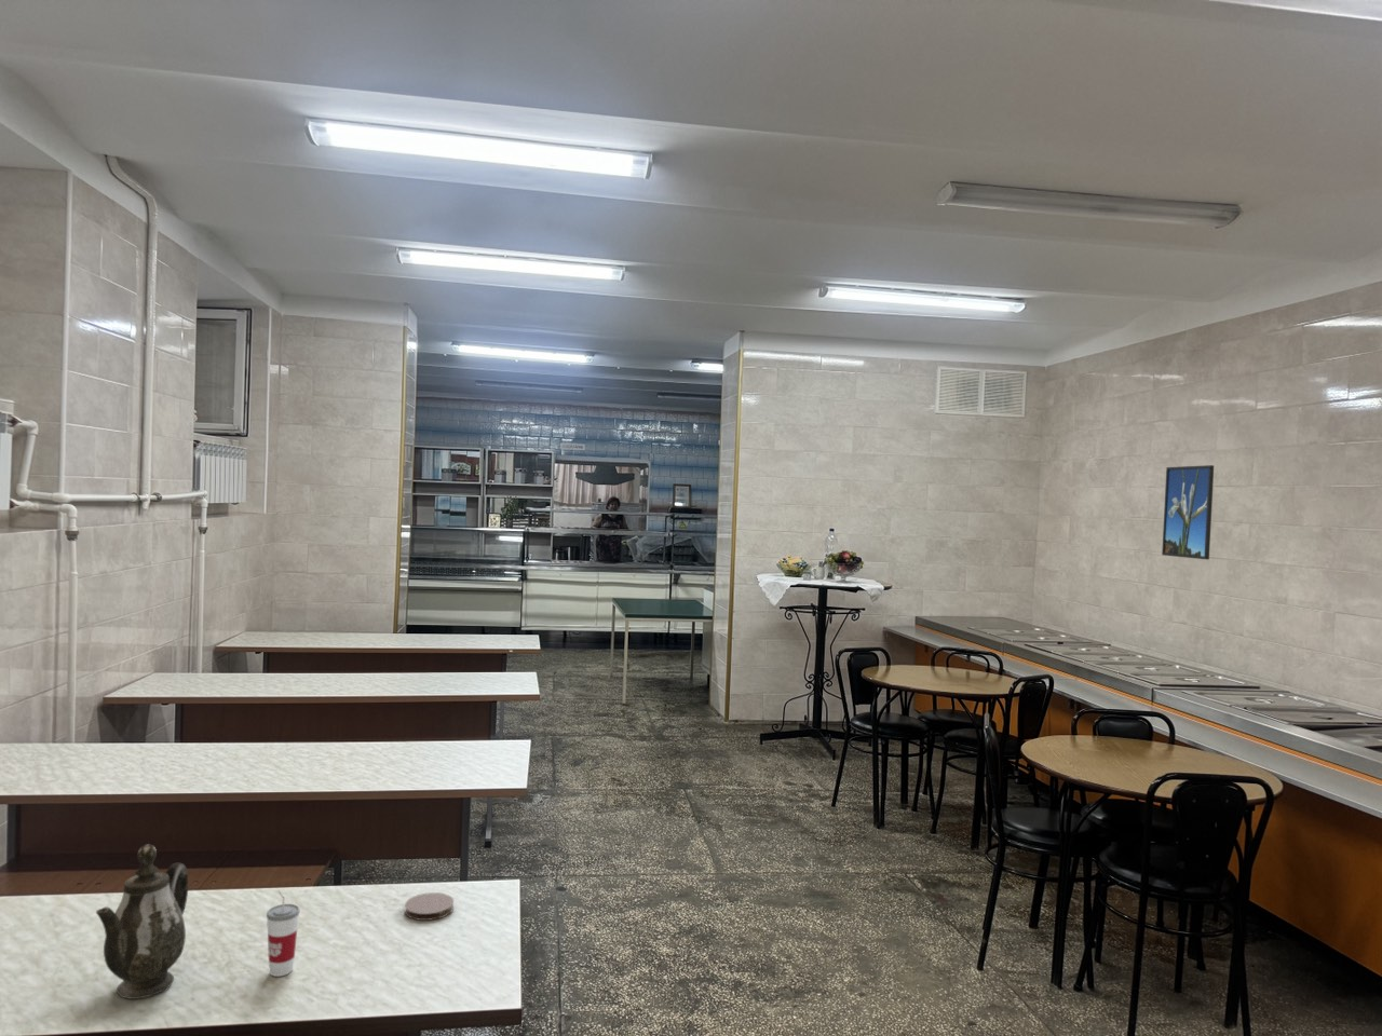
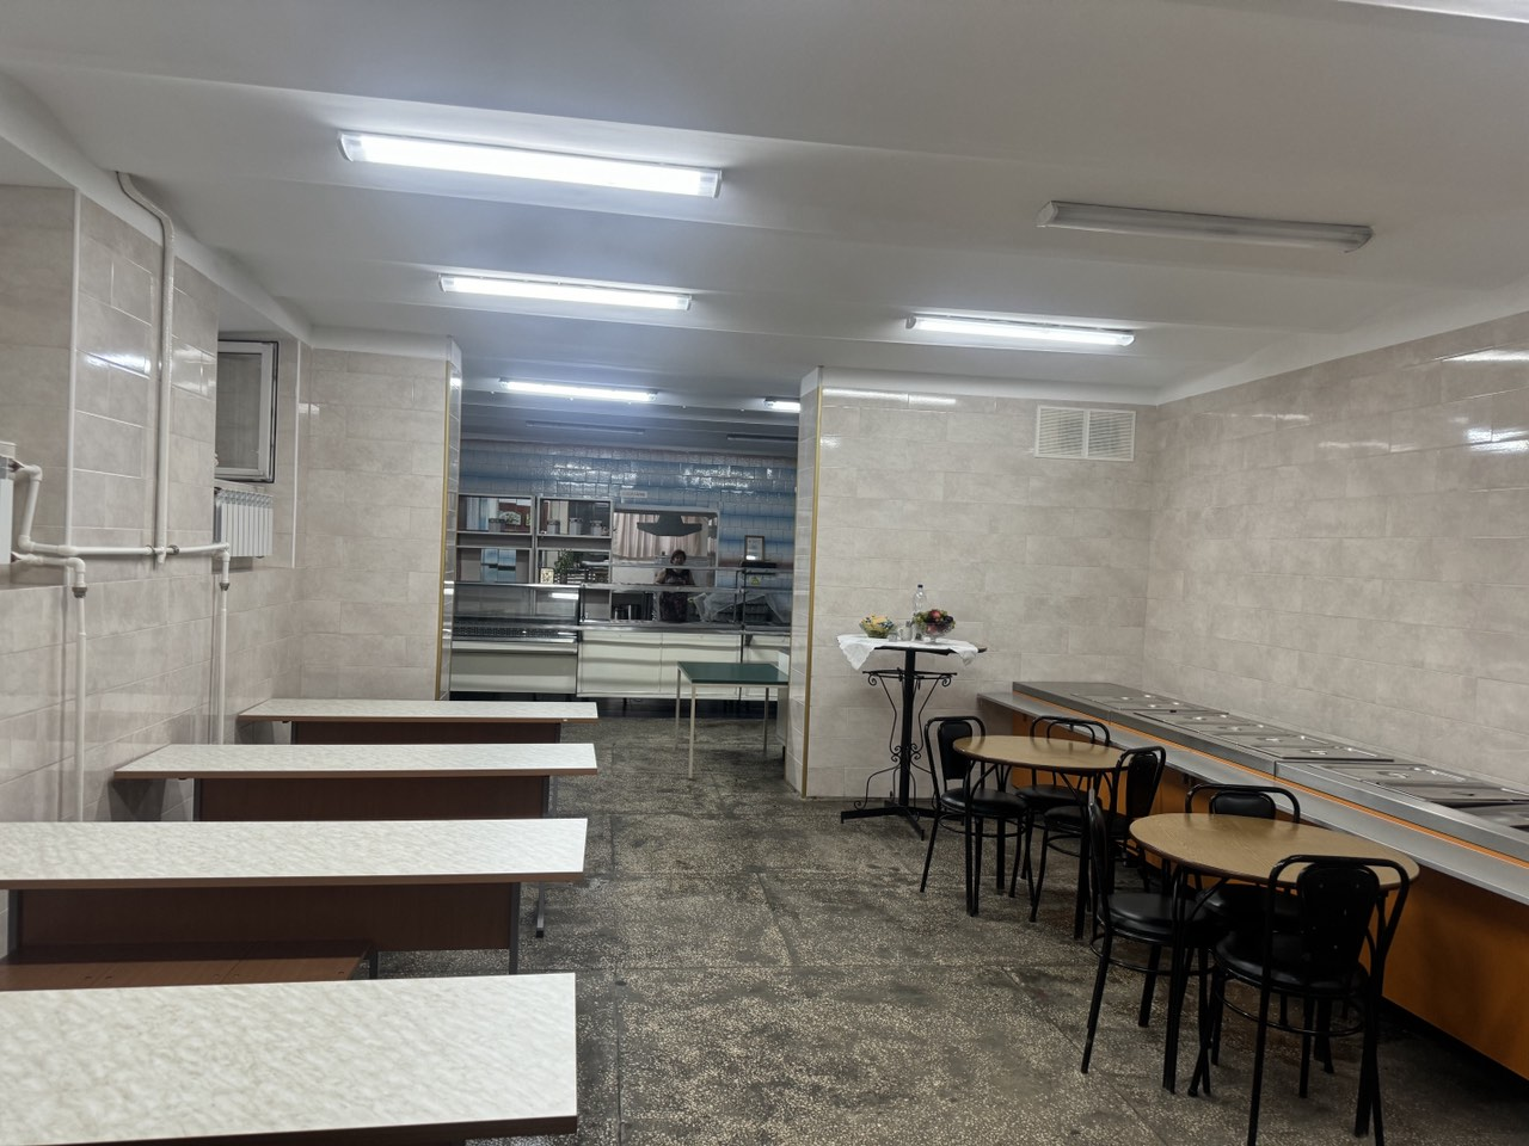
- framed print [1161,464,1214,560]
- cup [266,889,300,977]
- teapot [95,842,189,1000]
- coaster [404,891,455,922]
